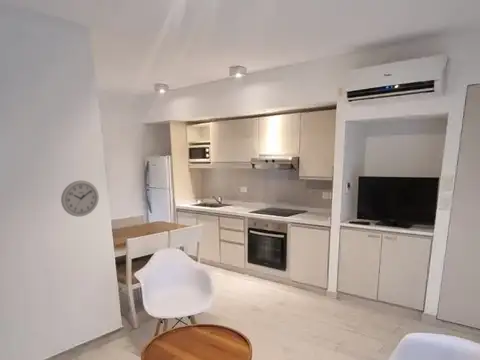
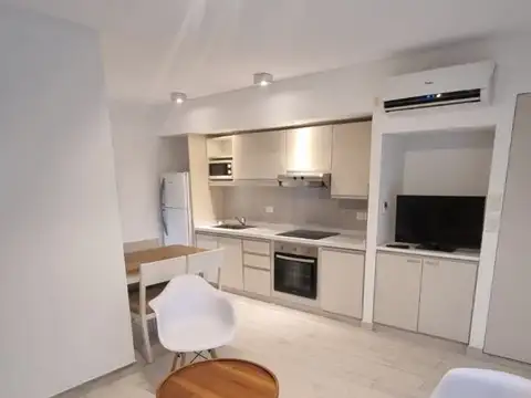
- wall clock [60,180,100,217]
